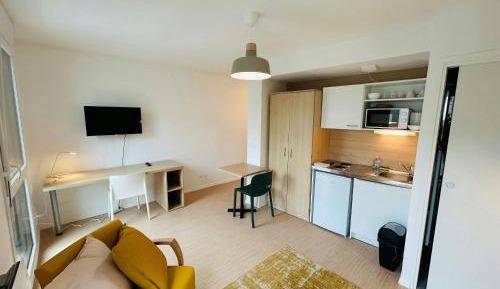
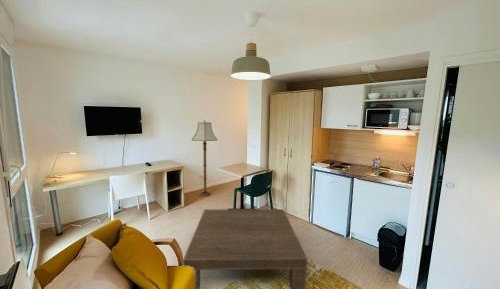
+ floor lamp [191,119,219,197]
+ coffee table [182,208,308,289]
